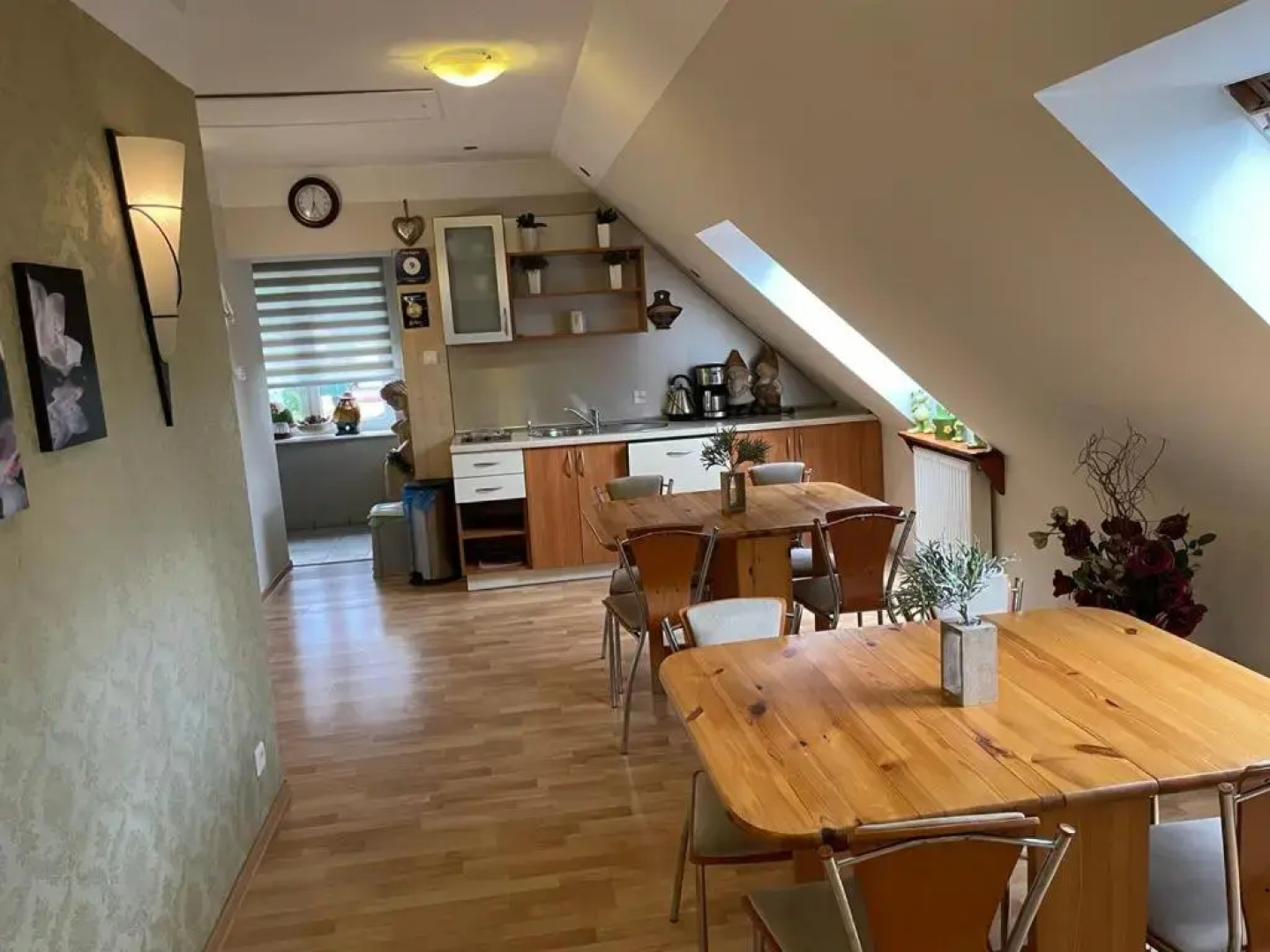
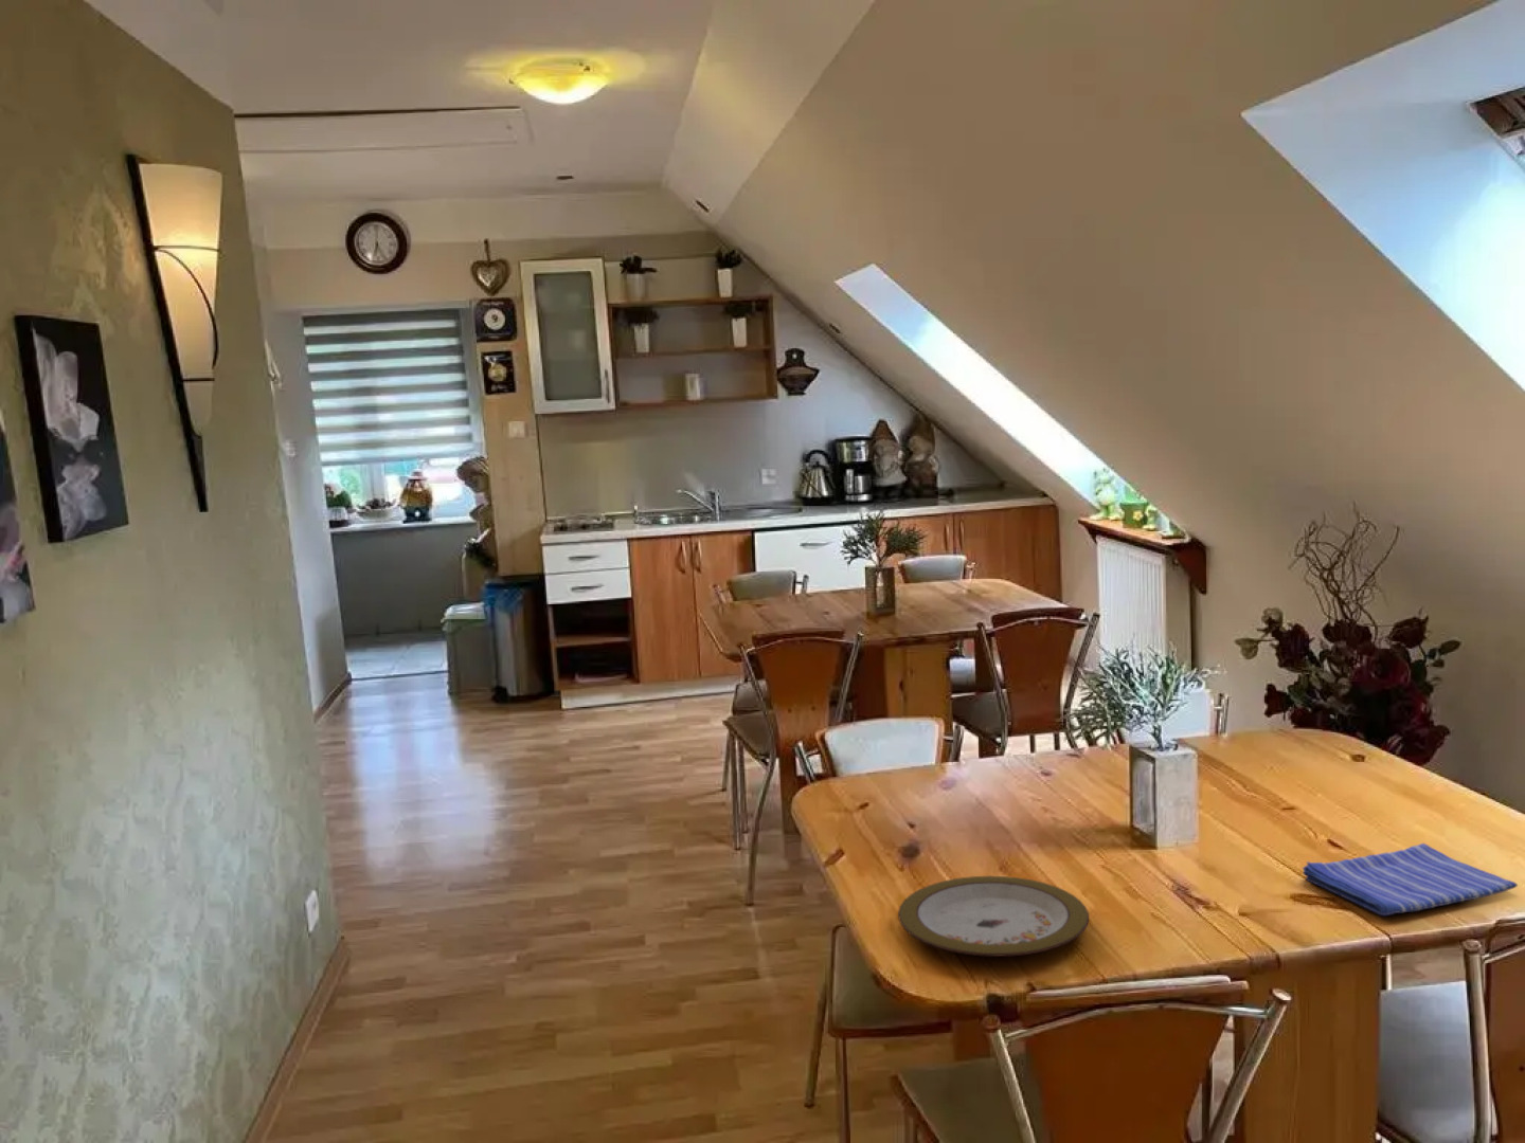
+ dish towel [1302,843,1519,916]
+ plate [897,875,1090,958]
